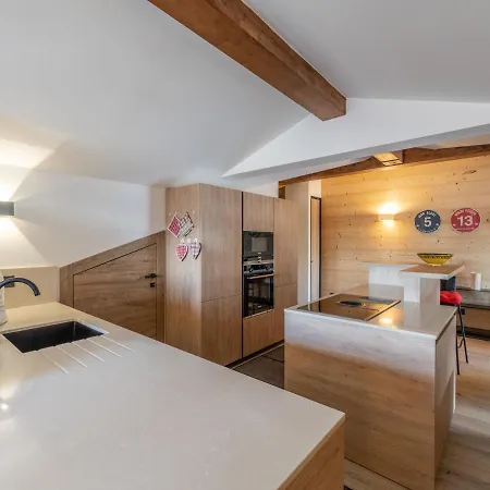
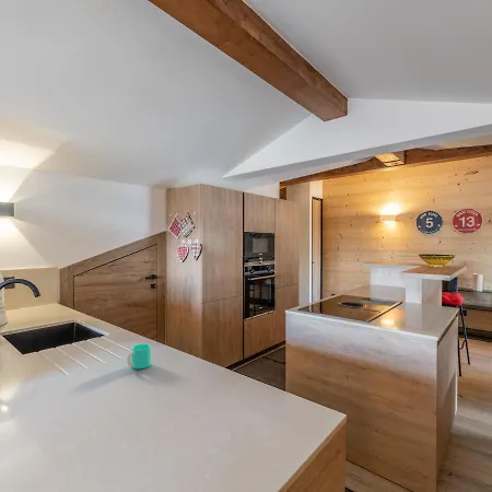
+ cup [126,343,152,370]
